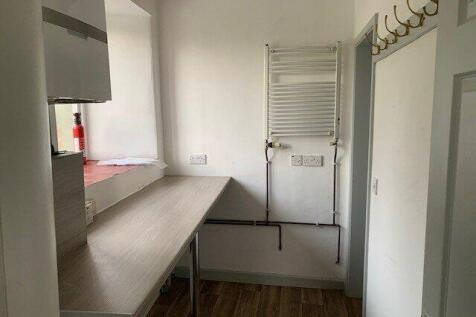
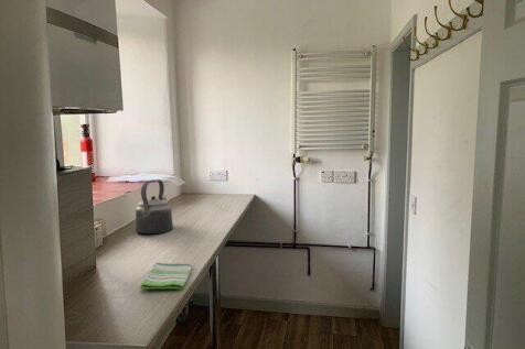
+ dish towel [139,262,193,291]
+ kettle [135,178,174,235]
